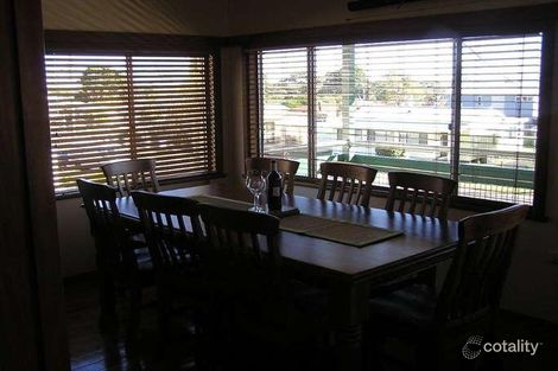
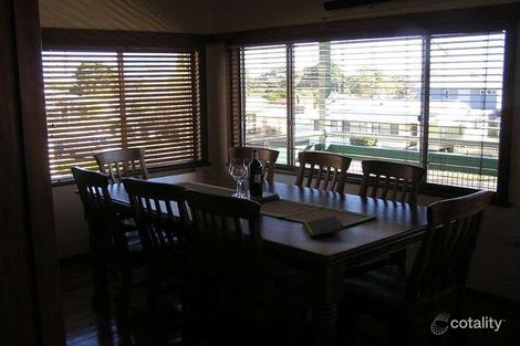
+ notepad [301,214,346,238]
